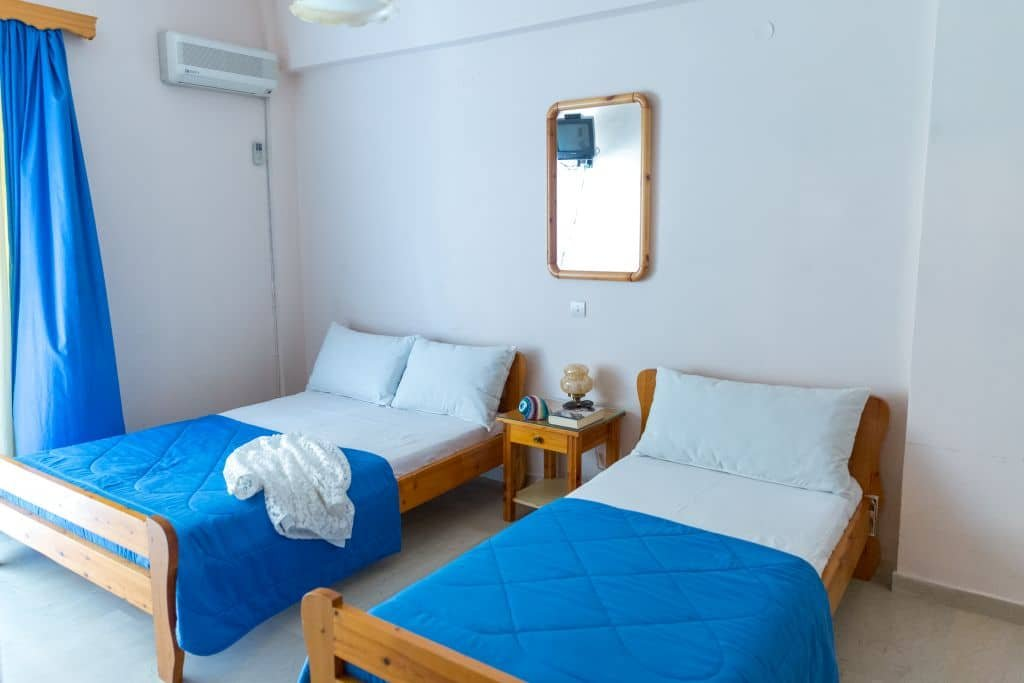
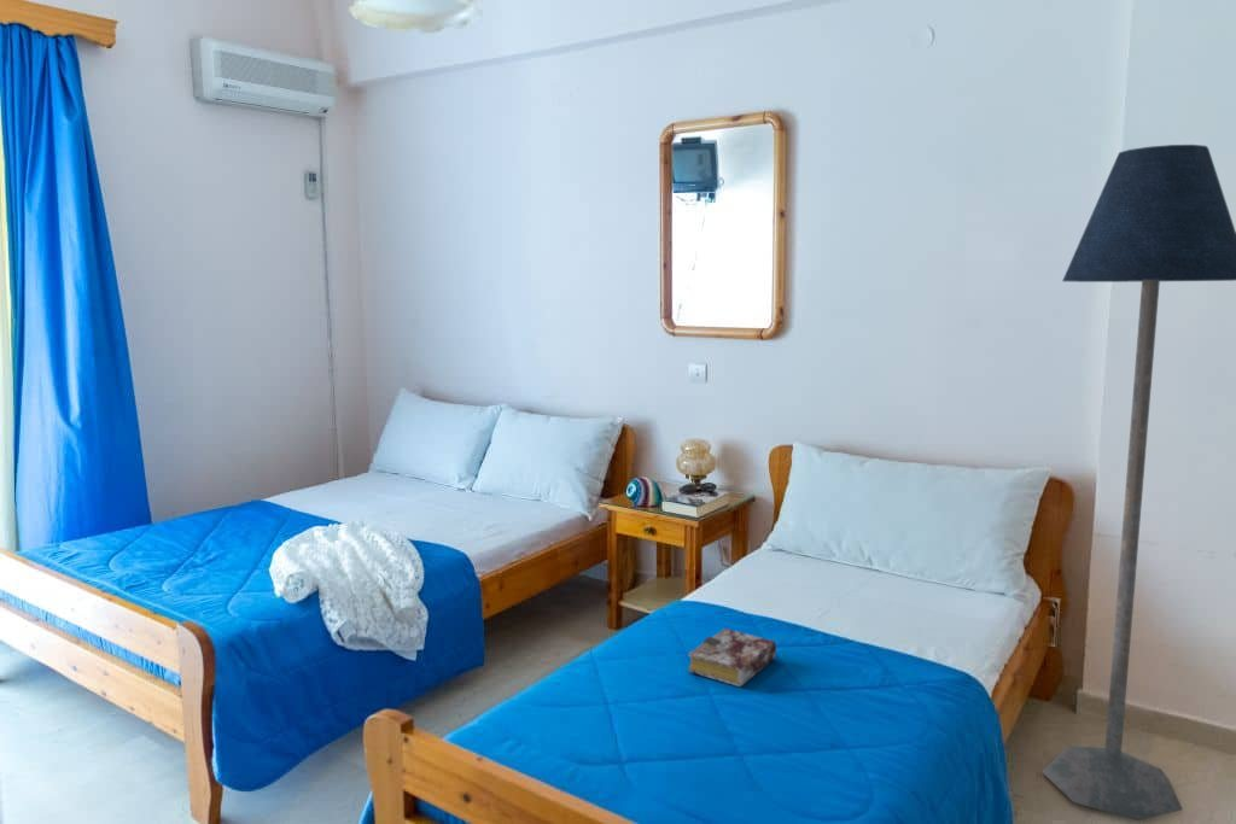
+ floor lamp [1040,144,1236,822]
+ book [687,627,777,688]
